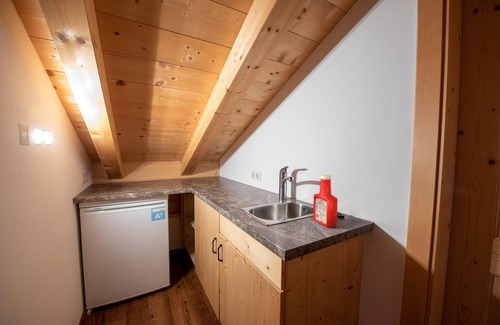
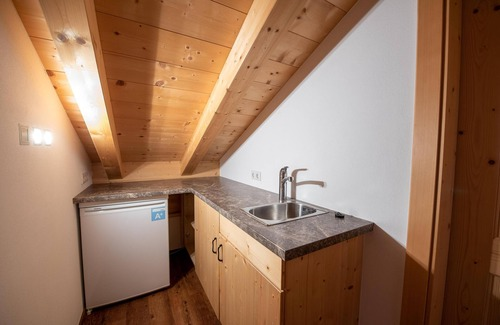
- soap bottle [312,174,339,229]
